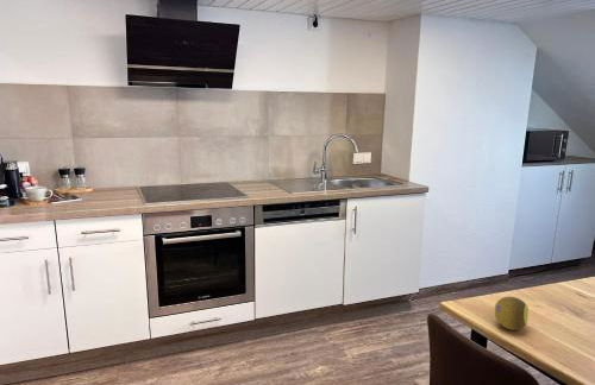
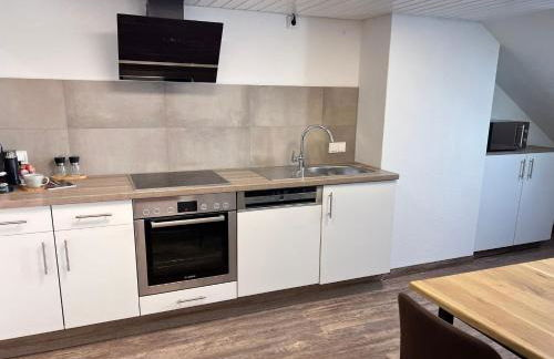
- fruit [494,296,530,332]
